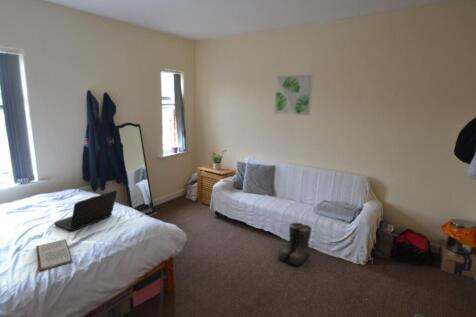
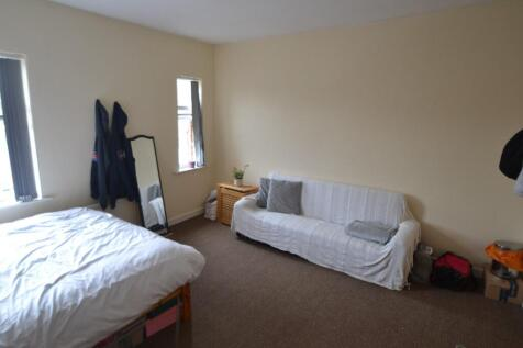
- boots [277,222,313,266]
- laptop [53,189,118,232]
- book [35,238,73,273]
- wall art [273,73,314,116]
